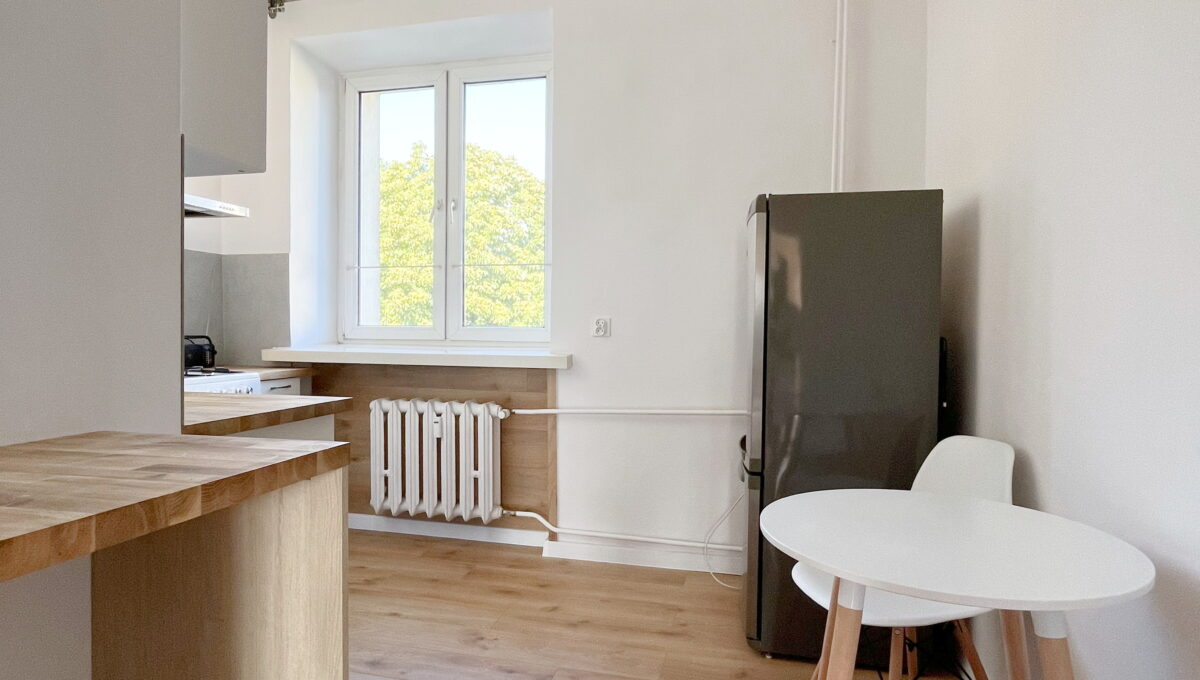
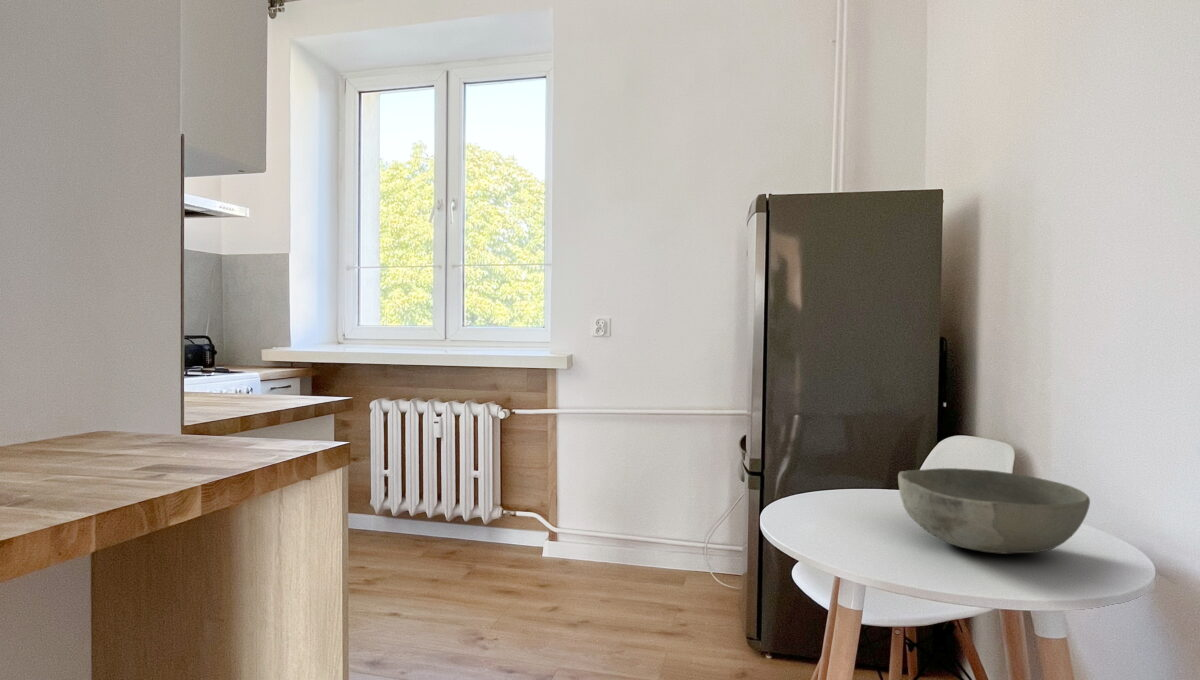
+ bowl [897,467,1091,555]
